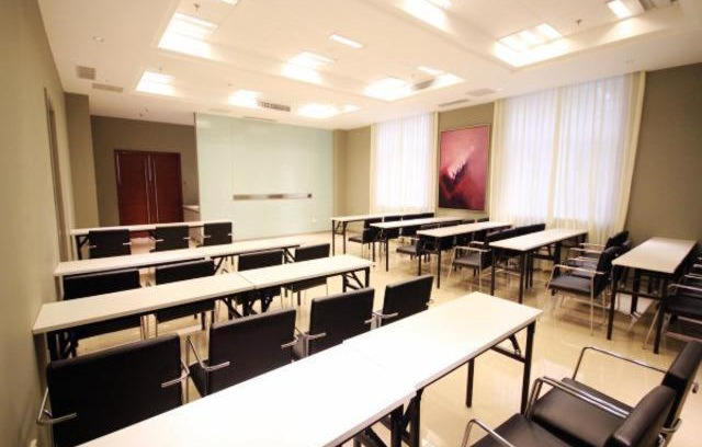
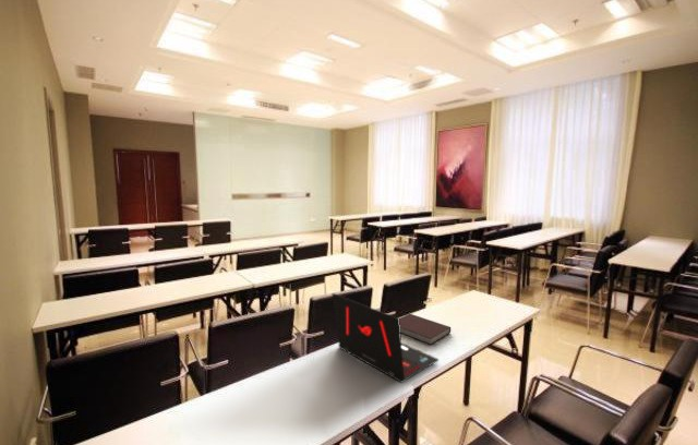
+ laptop [332,292,440,384]
+ notebook [398,313,452,346]
